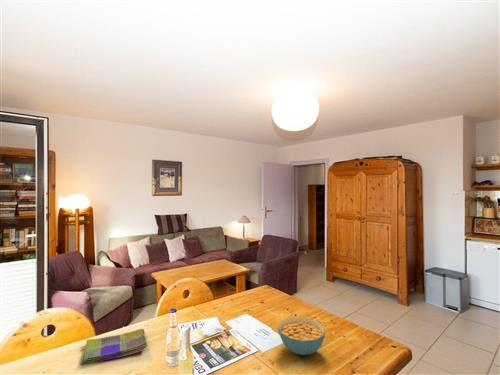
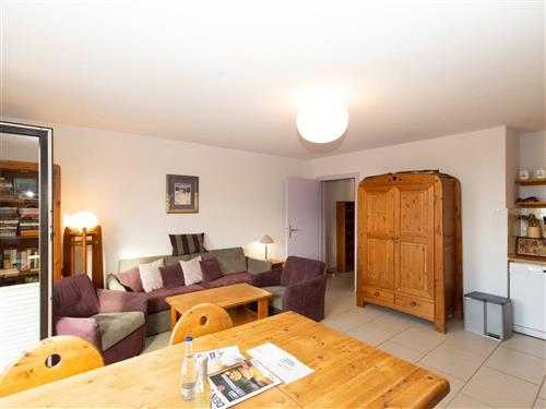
- cereal bowl [277,316,326,356]
- dish towel [79,328,148,366]
